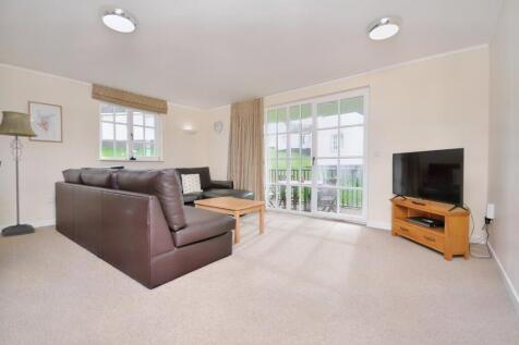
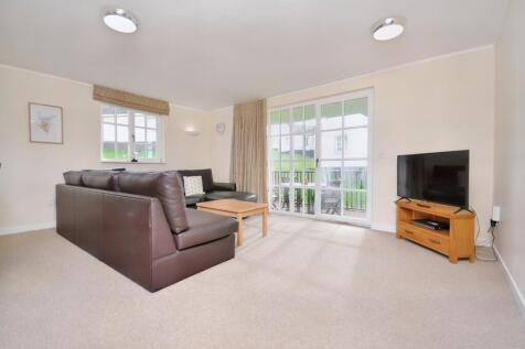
- floor lamp [0,110,39,238]
